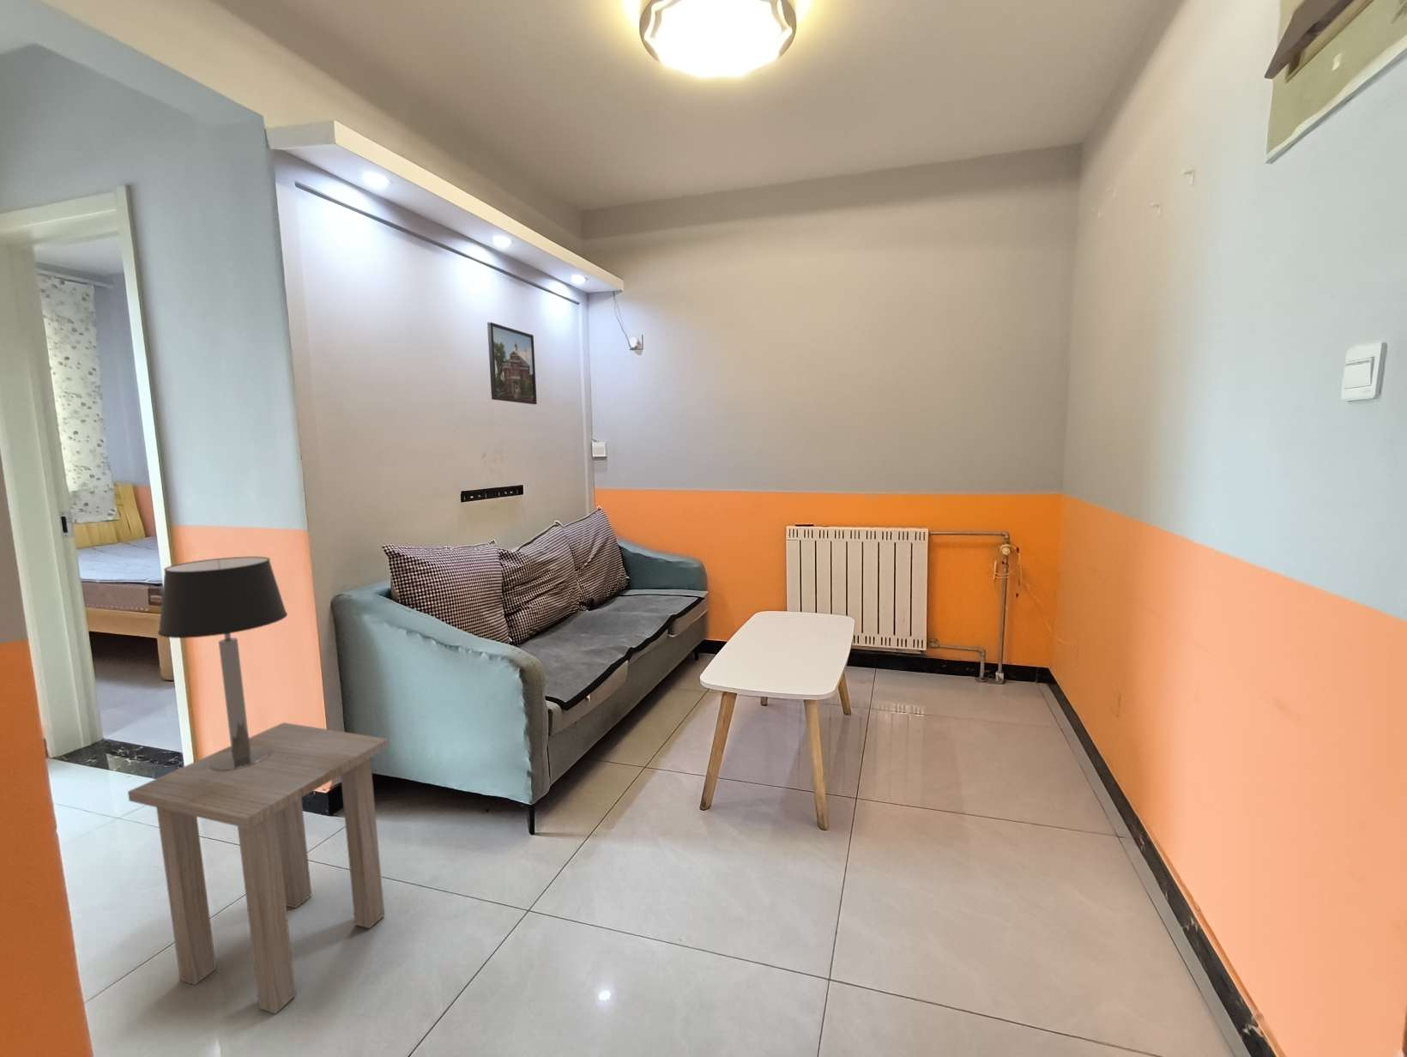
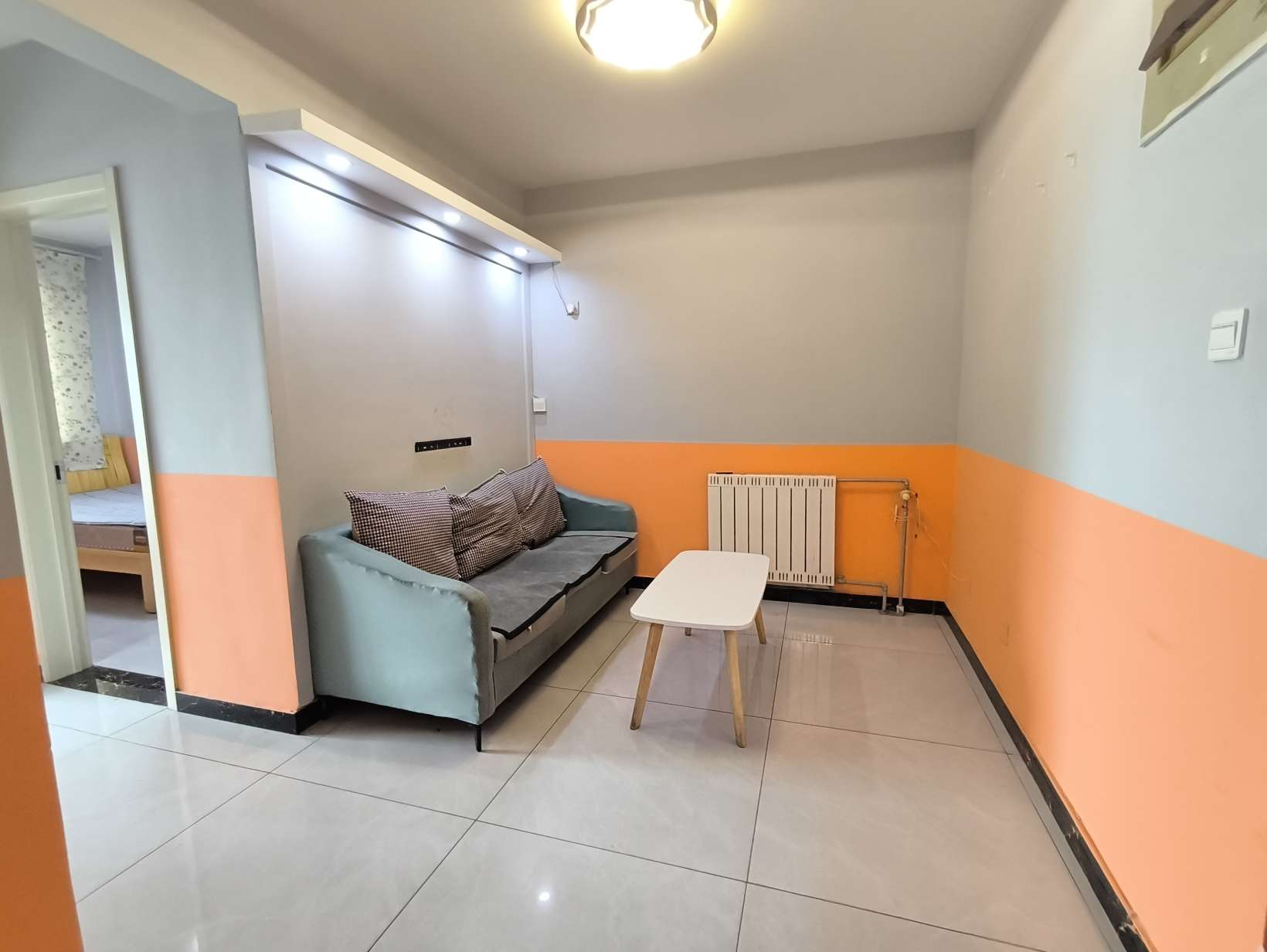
- table lamp [157,556,289,771]
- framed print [486,321,537,405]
- side table [127,722,390,1015]
